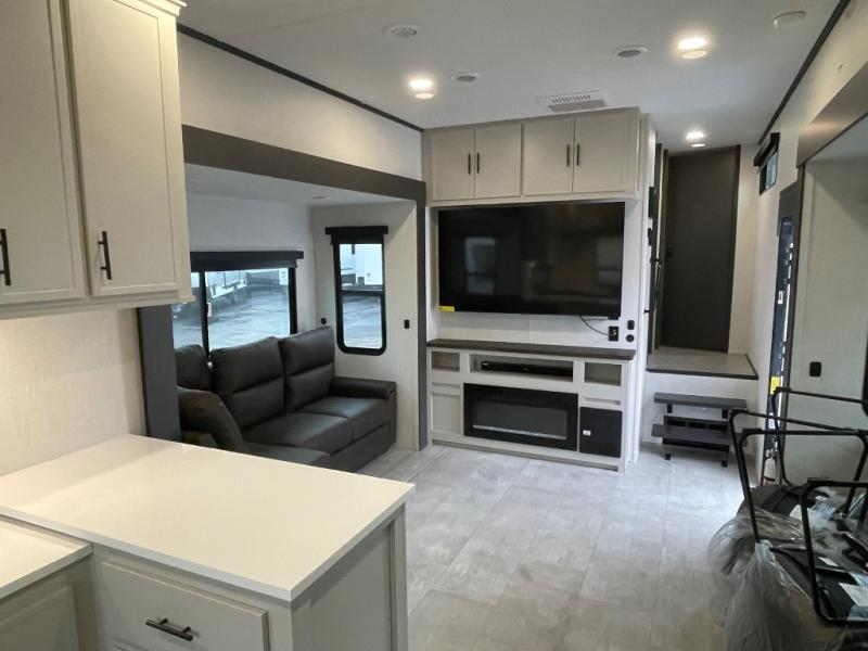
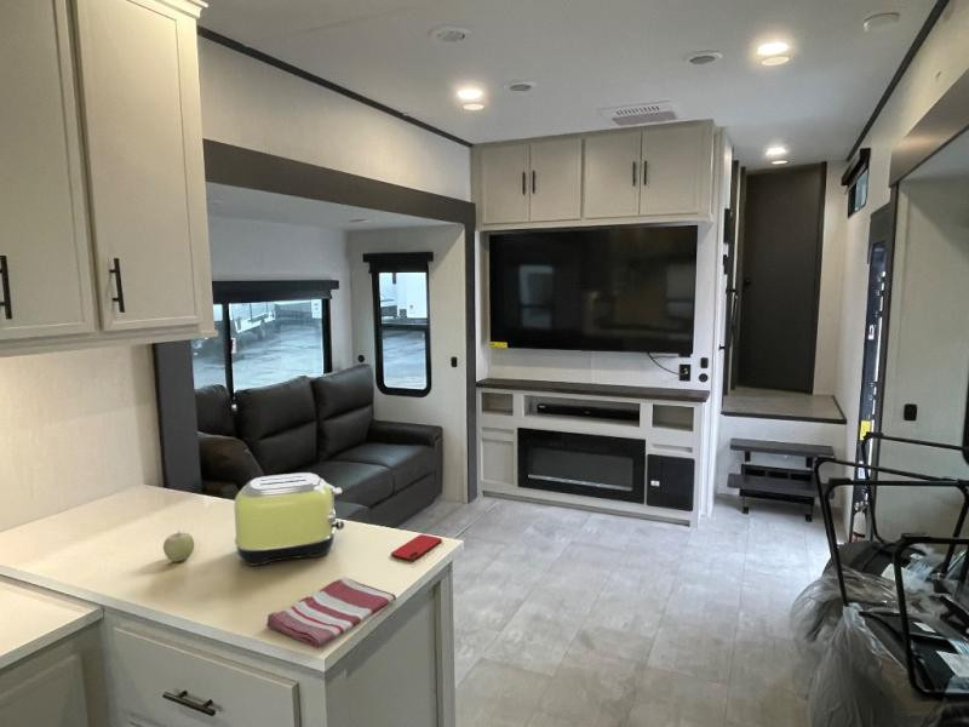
+ fruit [162,529,195,562]
+ smartphone [390,533,443,562]
+ toaster [234,471,345,567]
+ dish towel [265,577,397,649]
